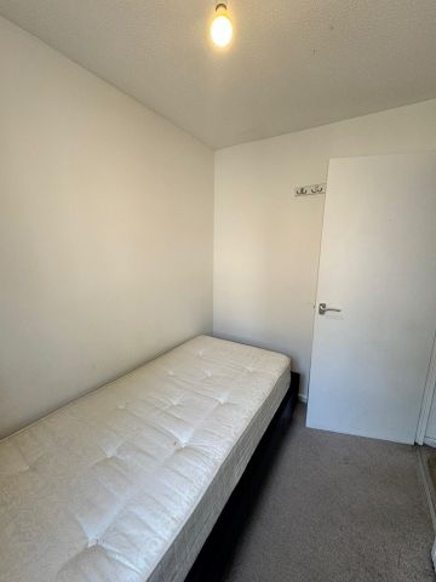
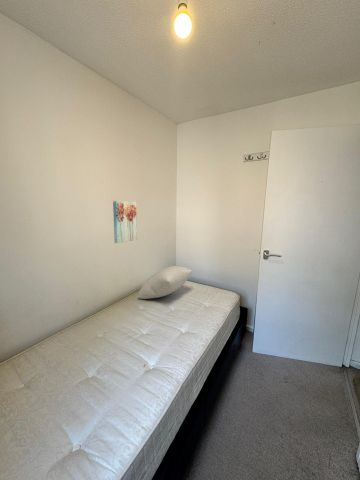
+ wall art [112,200,138,244]
+ pillow [137,265,193,300]
